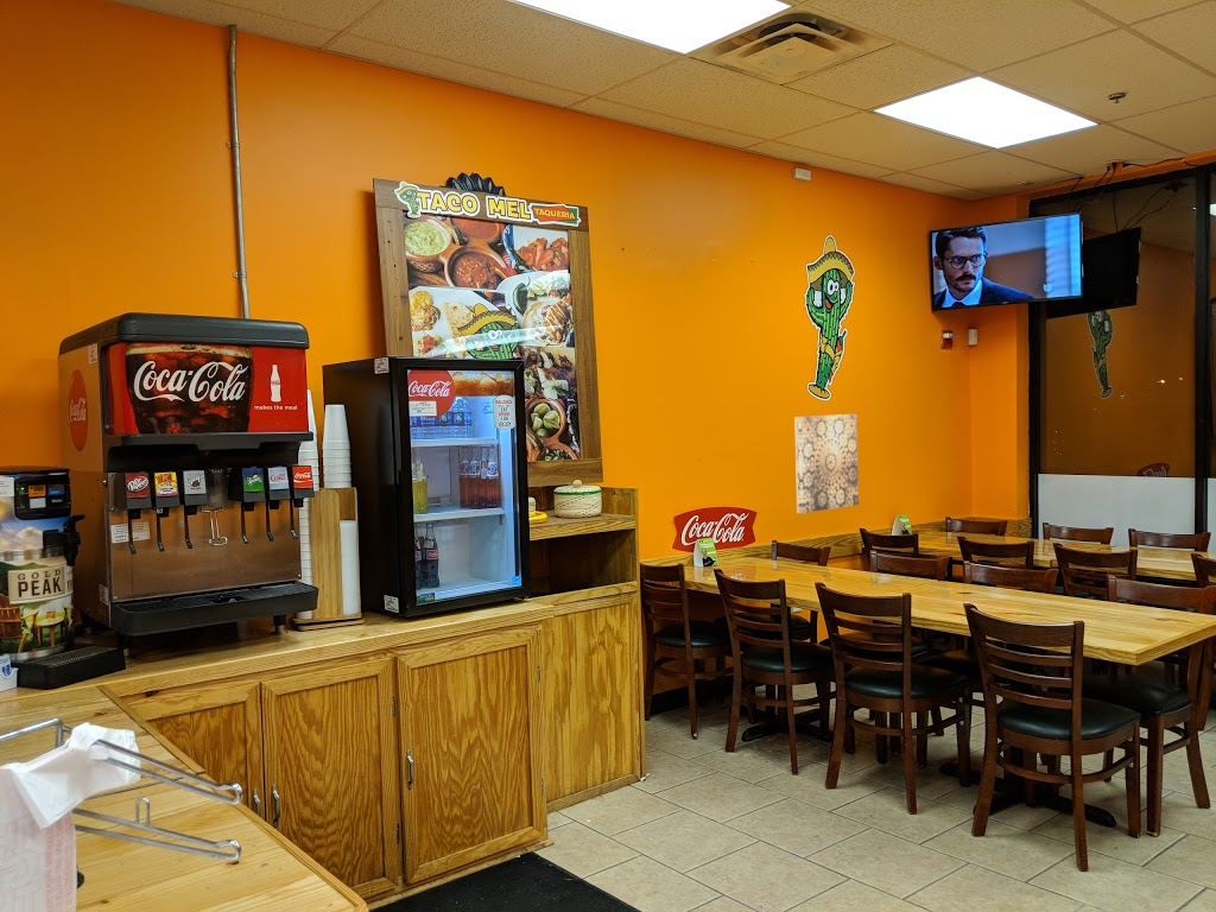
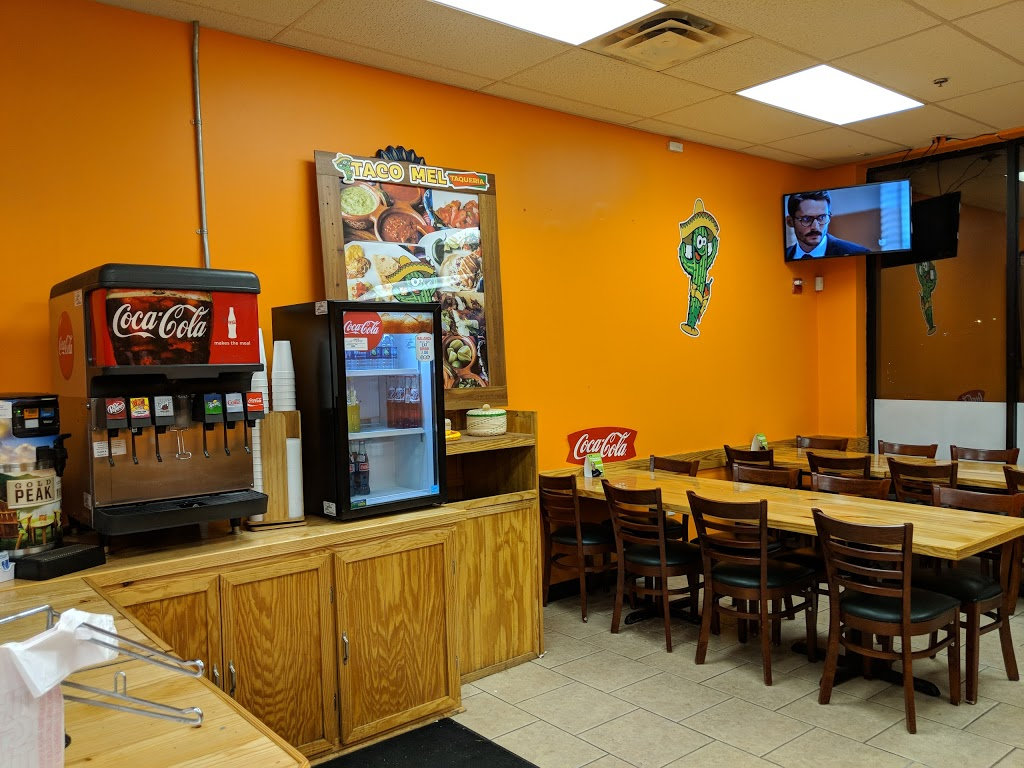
- wall art [794,413,860,514]
